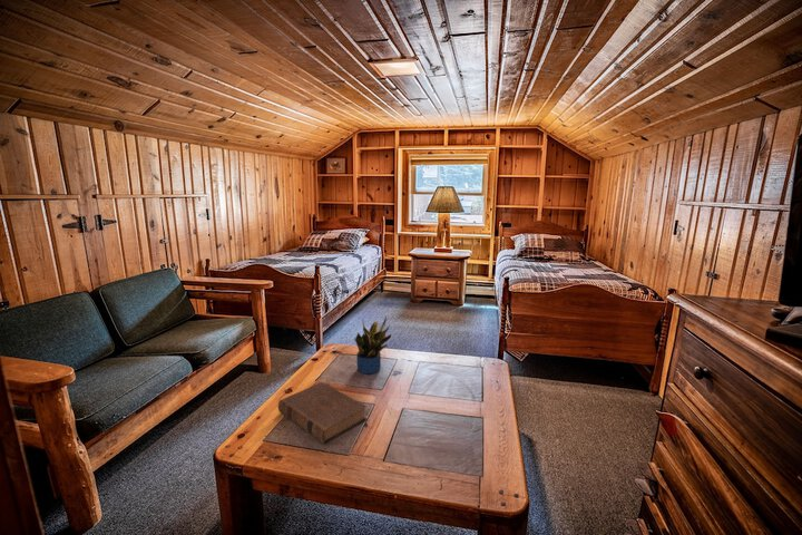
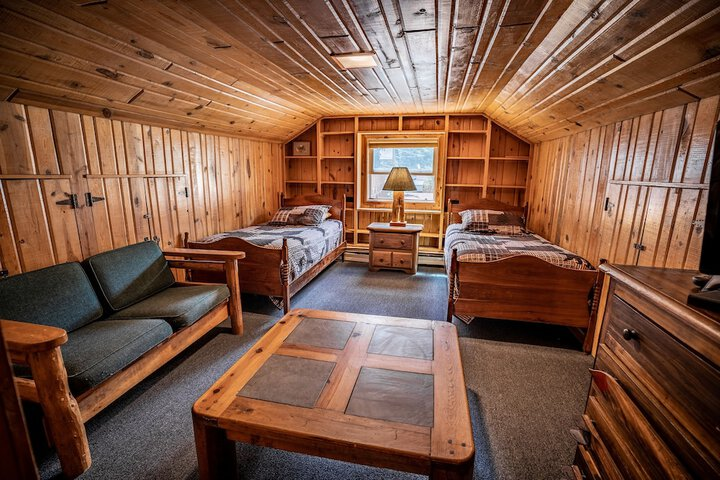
- potted plant [353,315,393,374]
- book [277,381,368,445]
